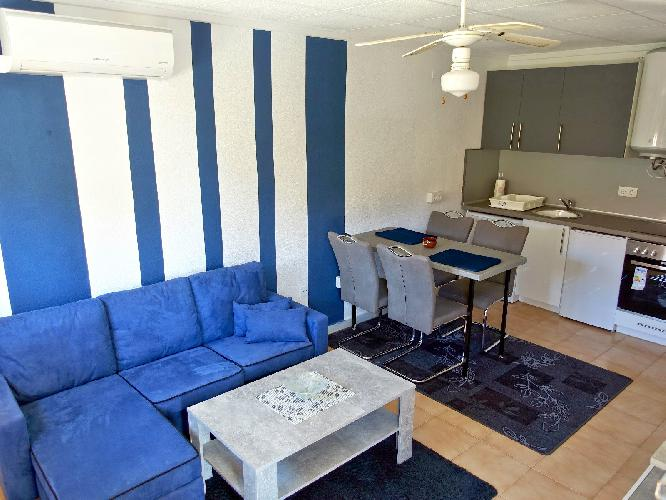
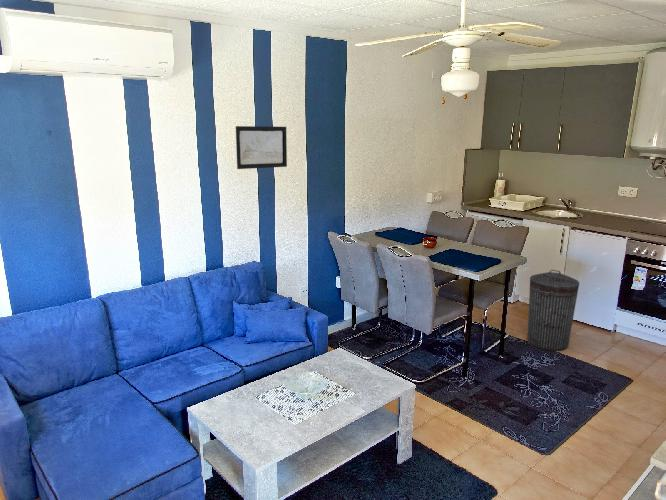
+ wall art [235,125,288,170]
+ trash can [527,269,580,352]
